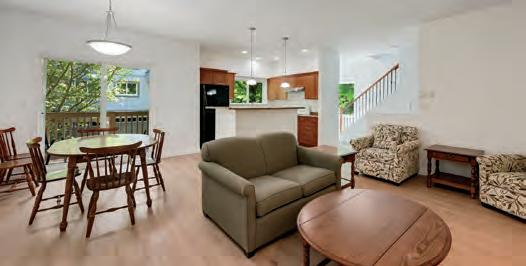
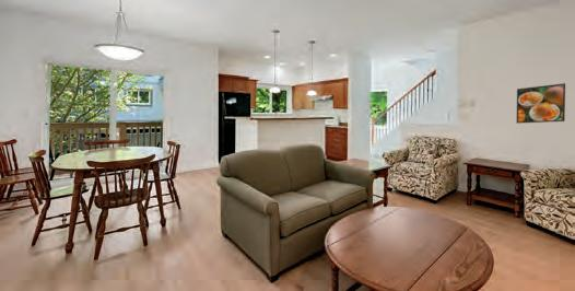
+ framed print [516,82,566,125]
